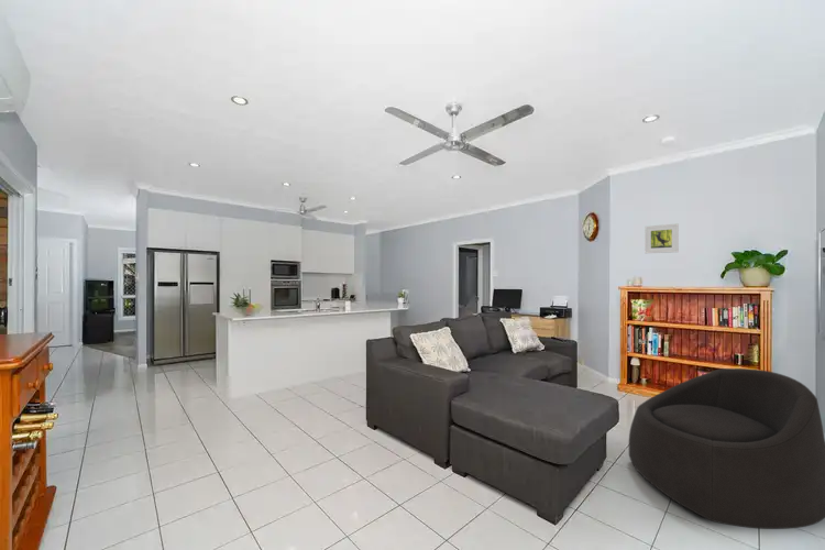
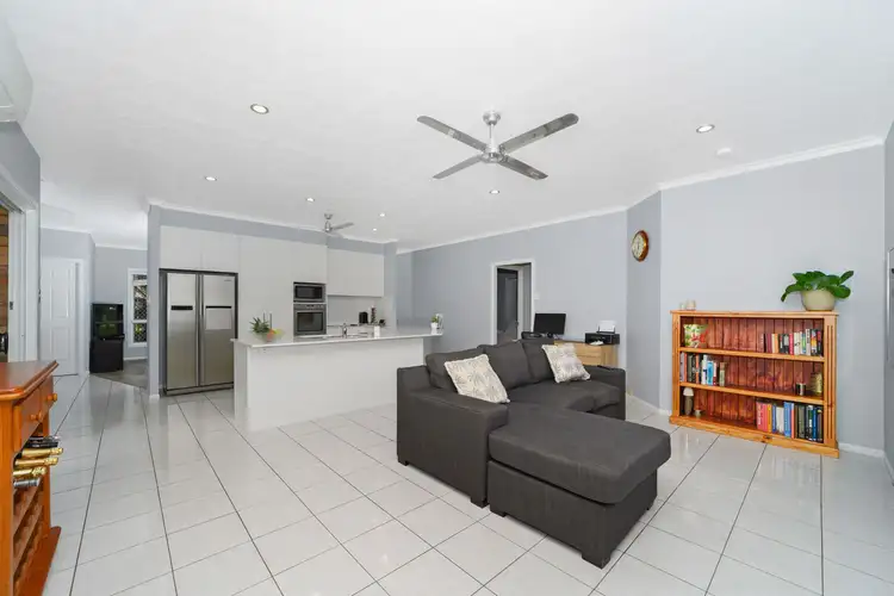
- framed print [644,222,680,254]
- armchair [628,367,825,530]
